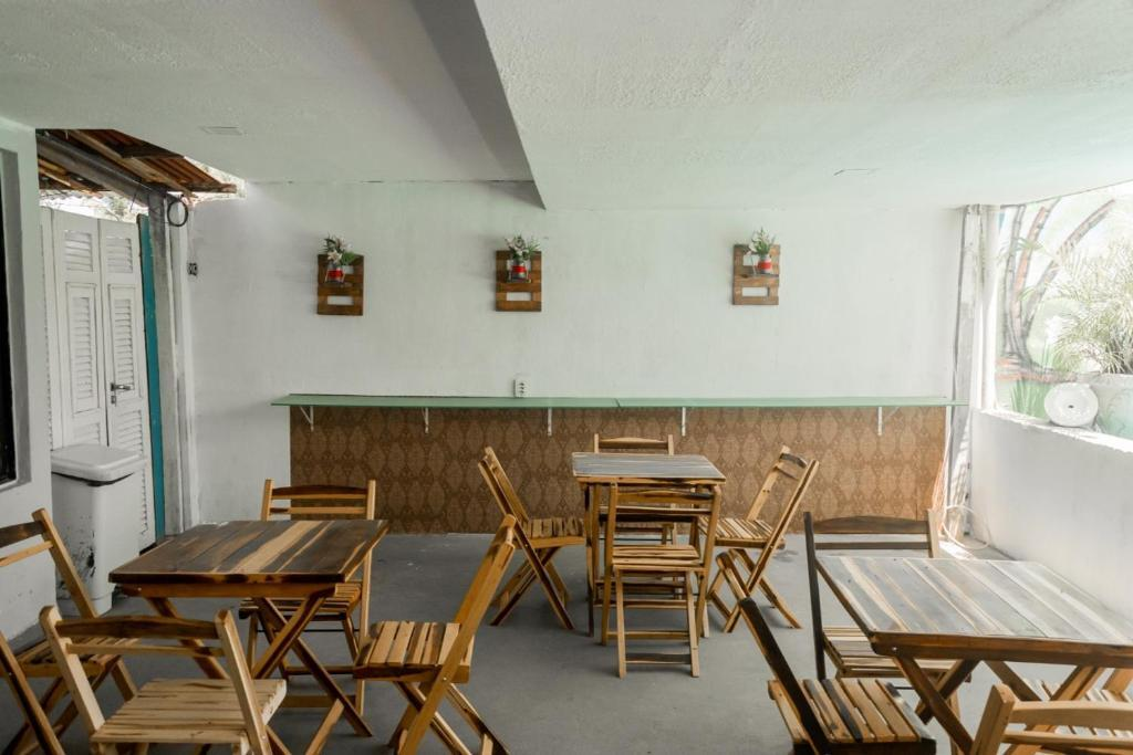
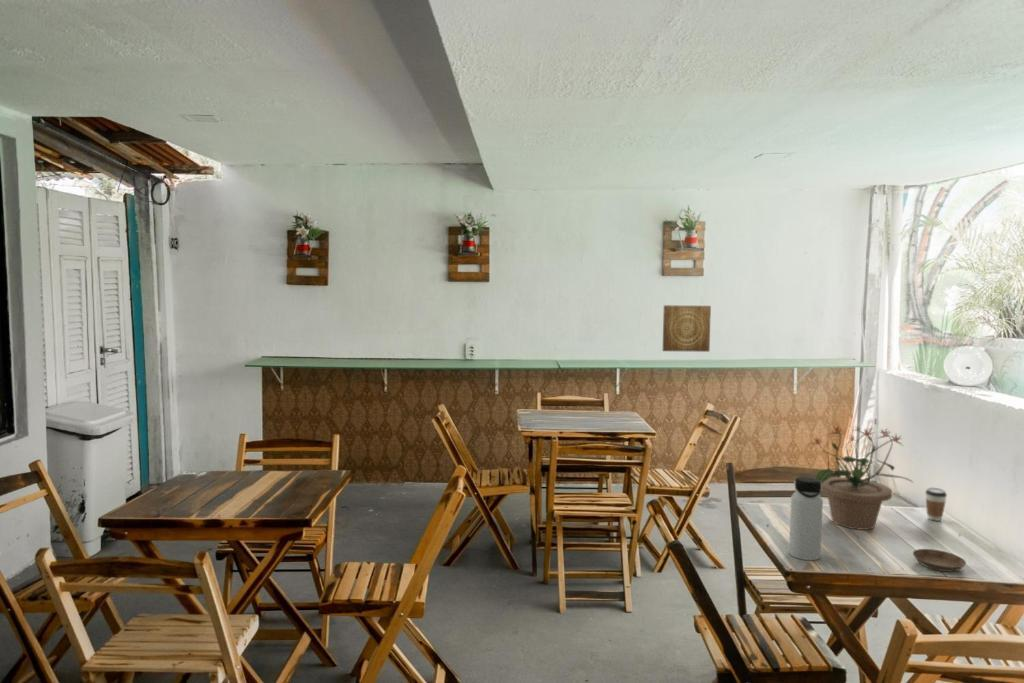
+ potted plant [808,425,914,531]
+ water bottle [788,476,824,561]
+ saucer [912,548,967,573]
+ coffee cup [924,487,948,522]
+ wall art [662,304,712,353]
